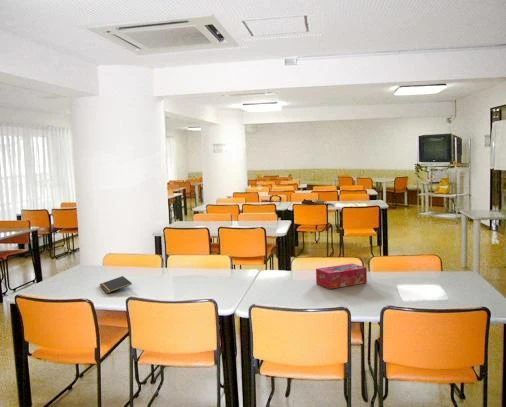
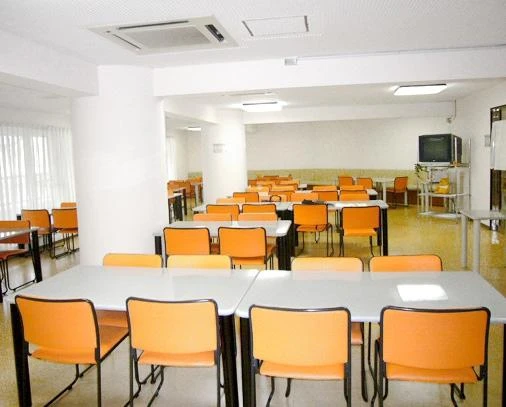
- tissue box [315,263,368,290]
- notepad [99,275,133,294]
